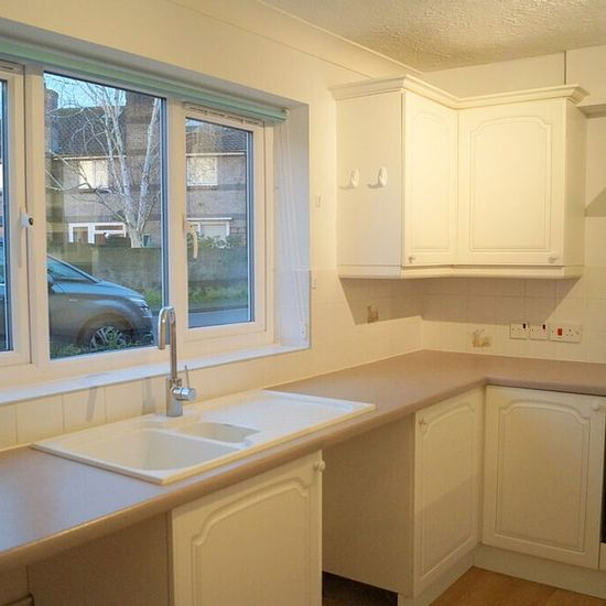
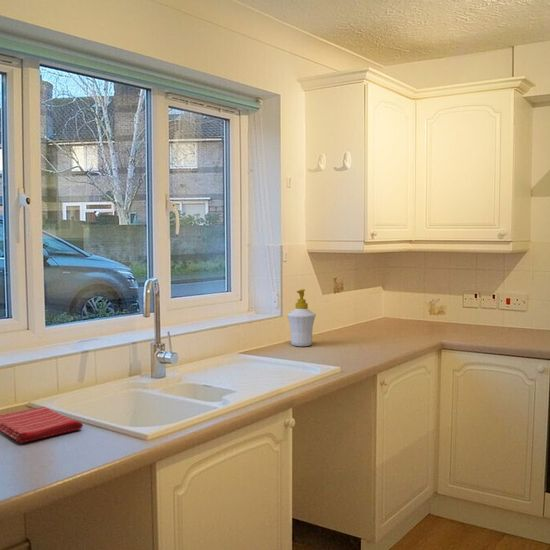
+ dish towel [0,406,84,444]
+ soap bottle [286,288,317,347]
